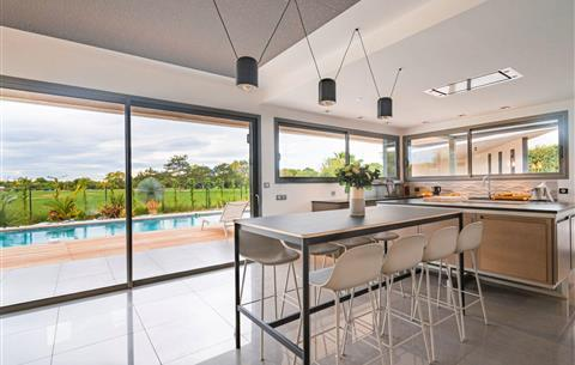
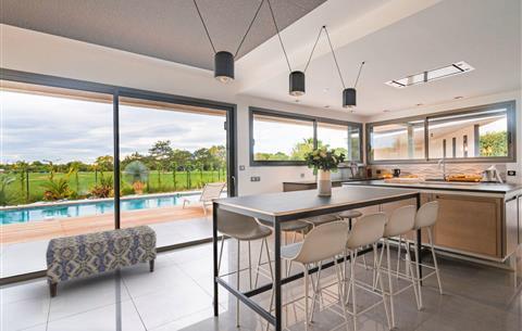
+ bench [45,224,158,298]
